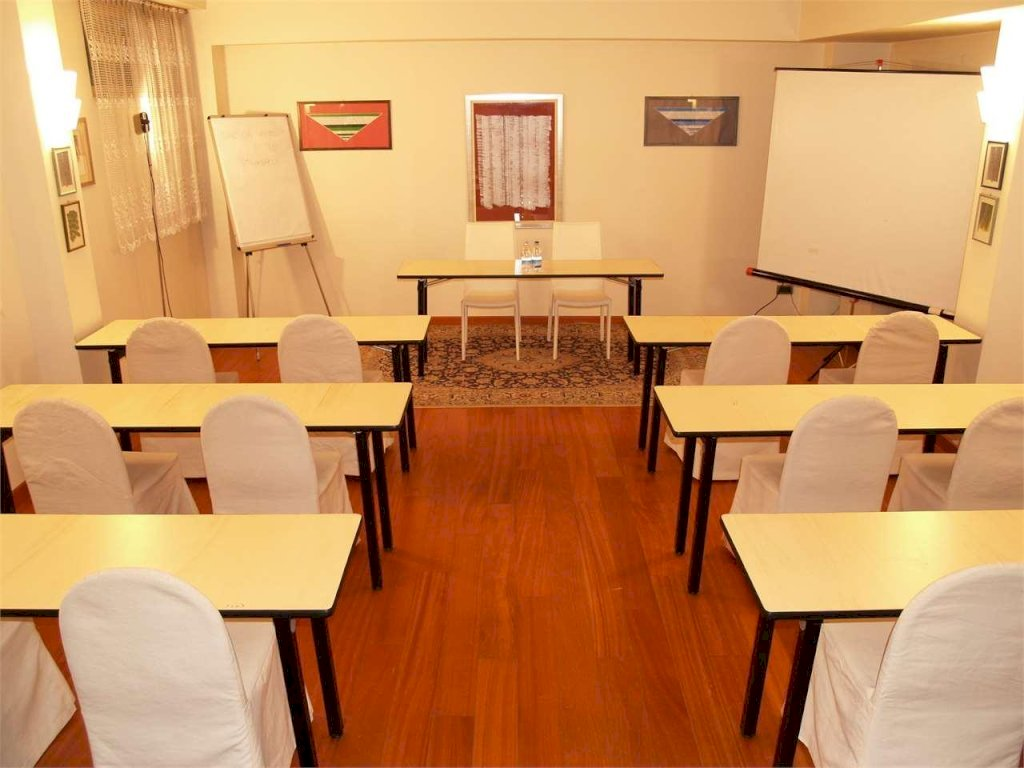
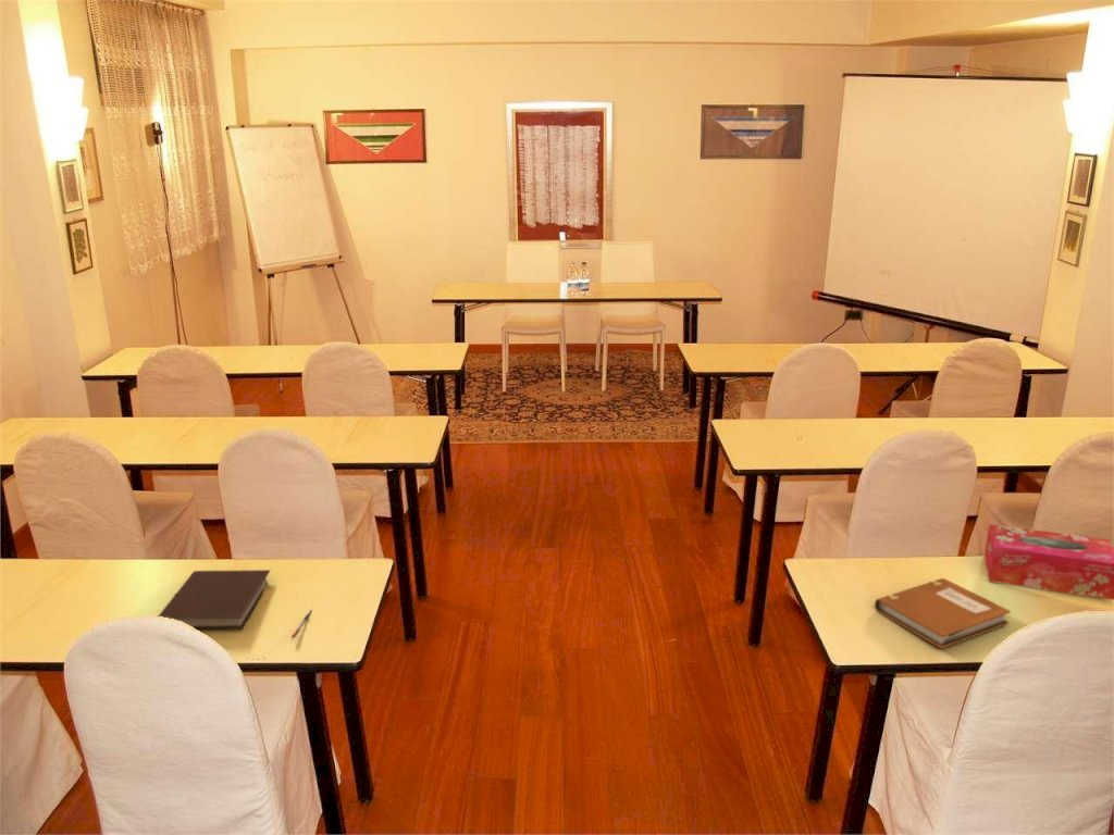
+ tissue box [983,523,1114,601]
+ notebook [158,569,272,631]
+ pen [290,609,313,639]
+ notebook [874,577,1012,650]
